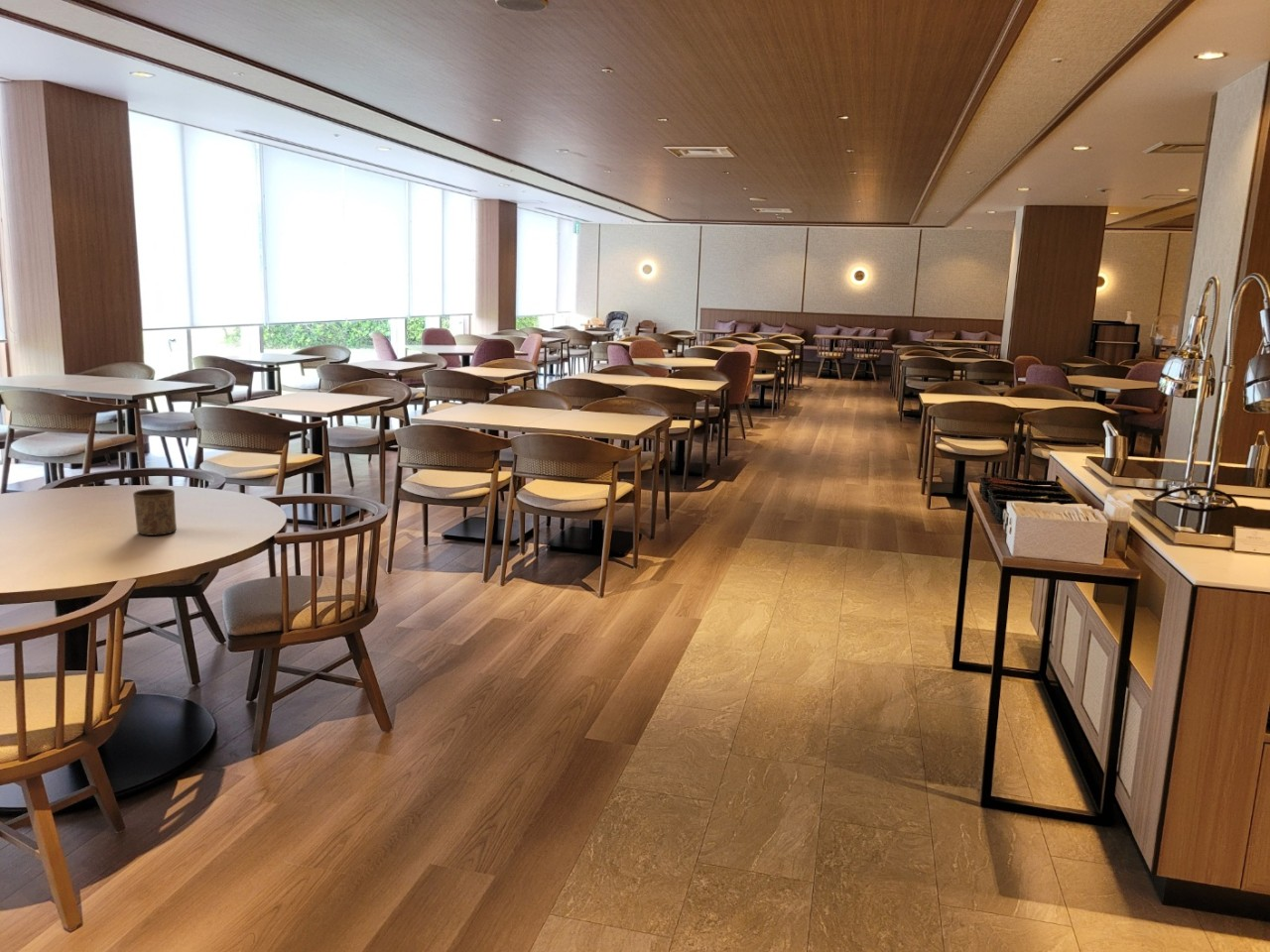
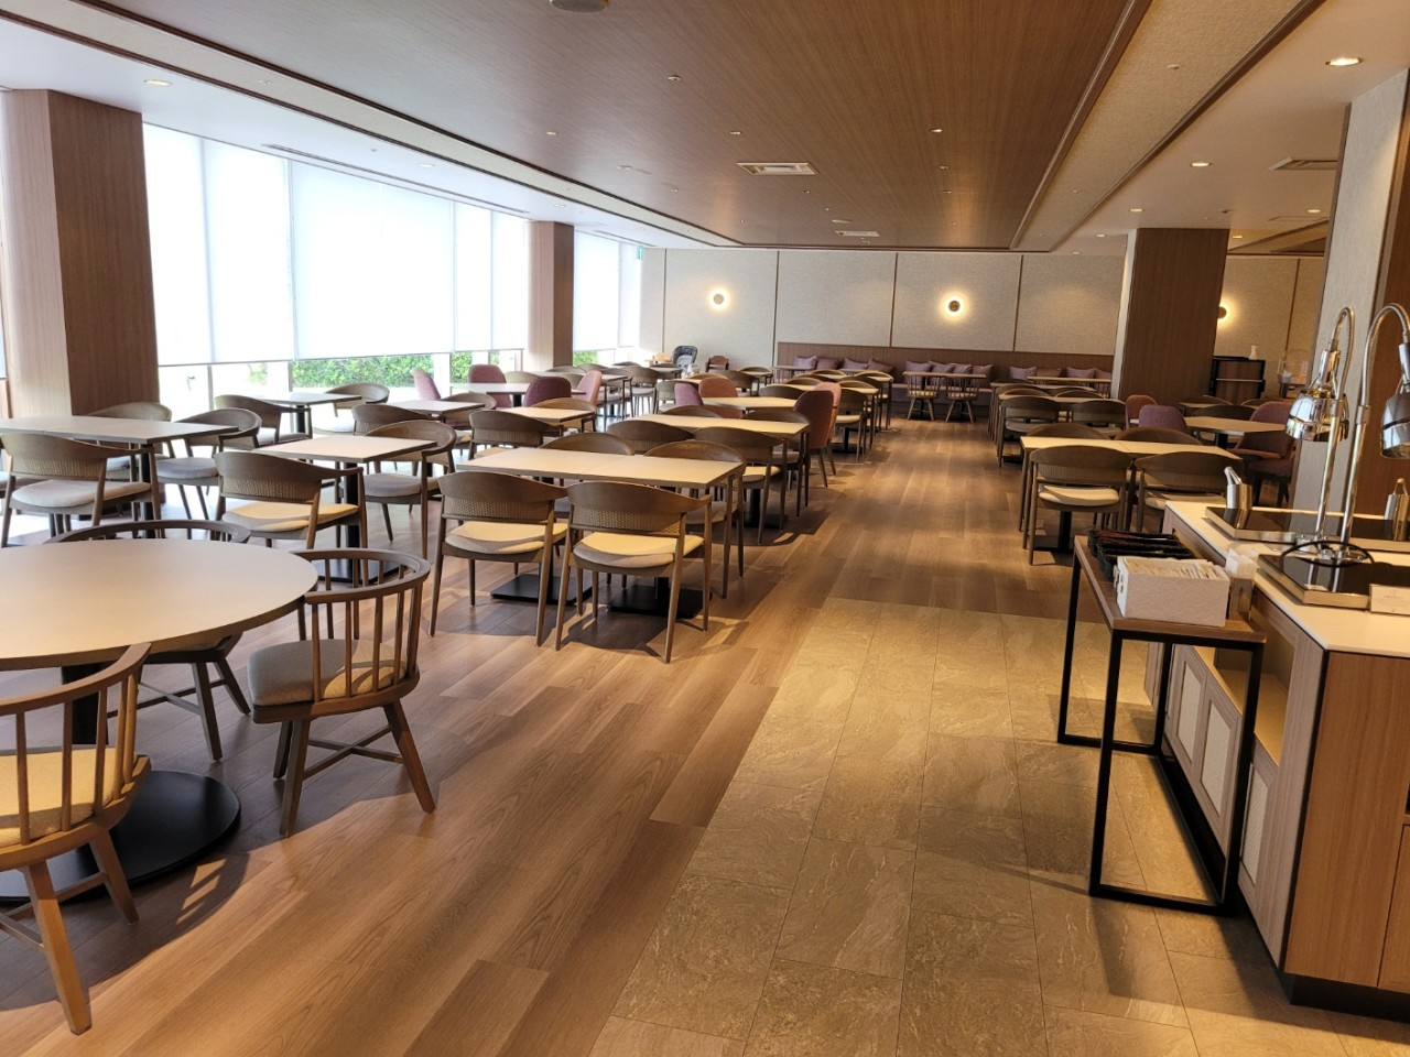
- cup [132,488,178,536]
